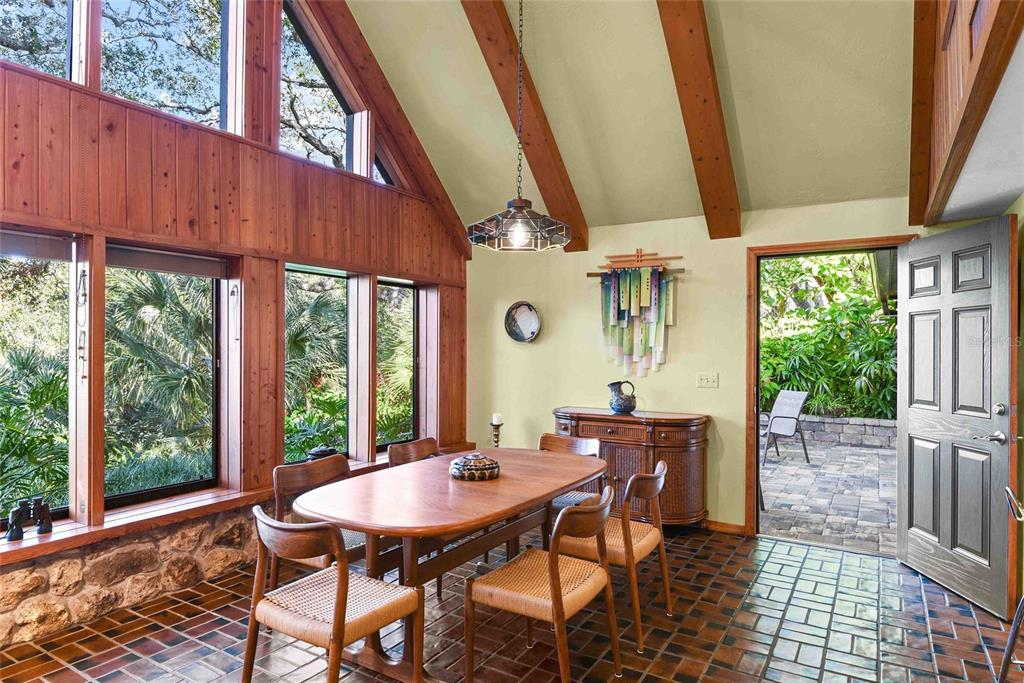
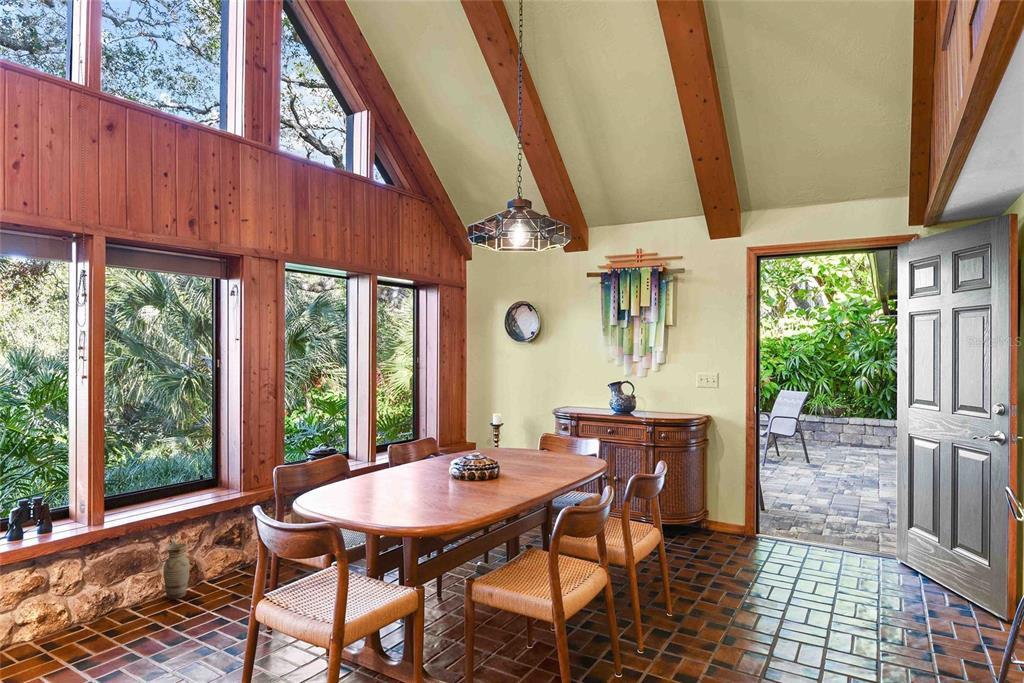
+ ceramic jug [163,538,190,600]
